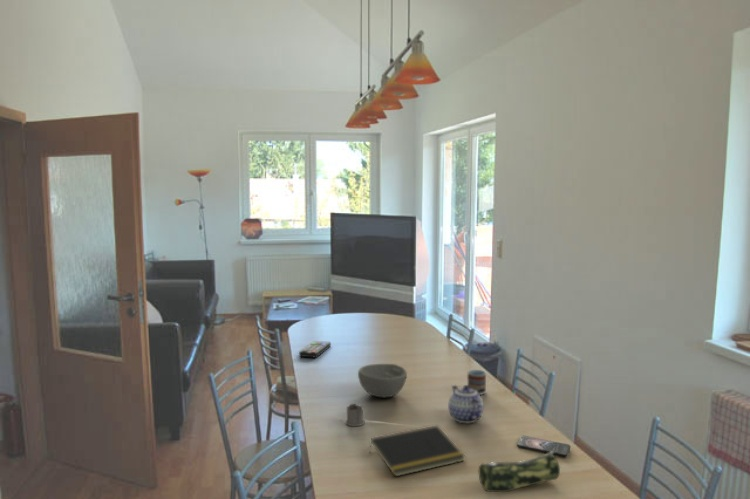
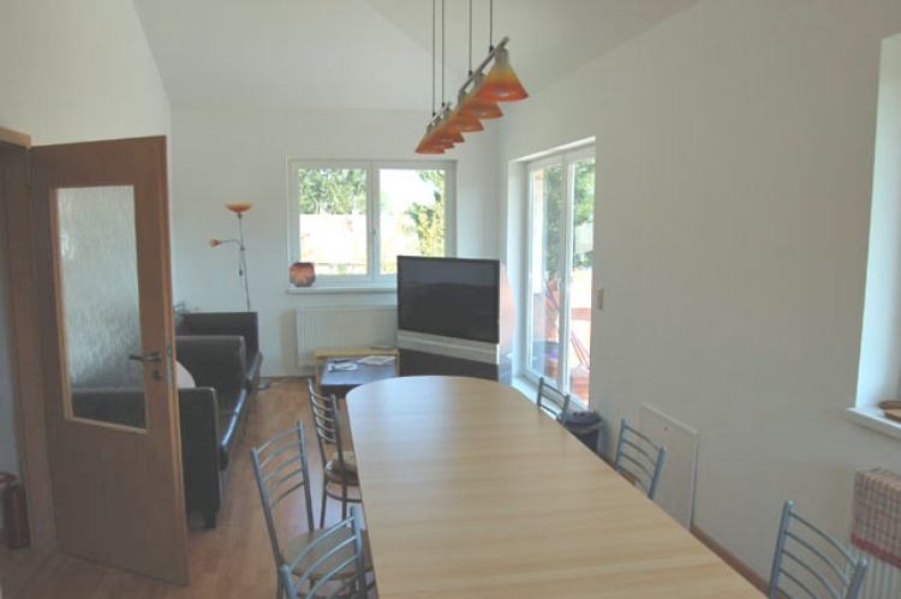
- smartphone [516,434,571,458]
- remote control [298,340,332,359]
- teapot [447,384,485,424]
- cup [466,369,487,396]
- tea glass holder [344,403,365,427]
- notepad [369,425,466,478]
- bowl [357,363,408,398]
- pencil case [478,451,561,493]
